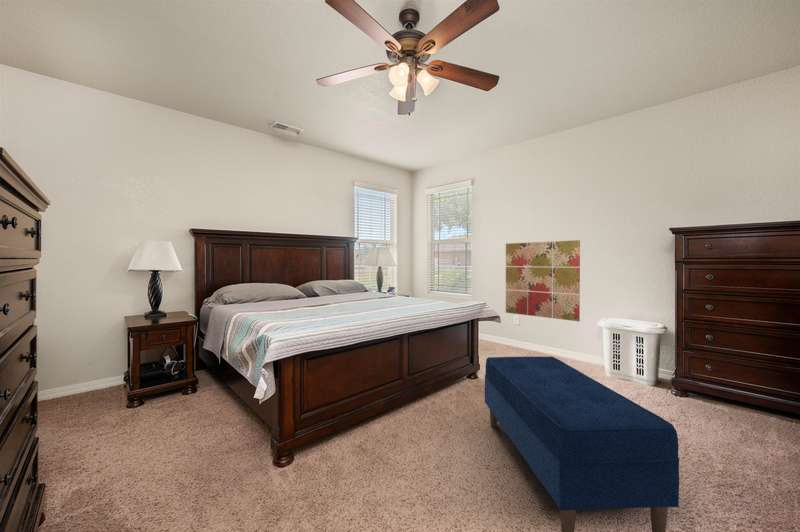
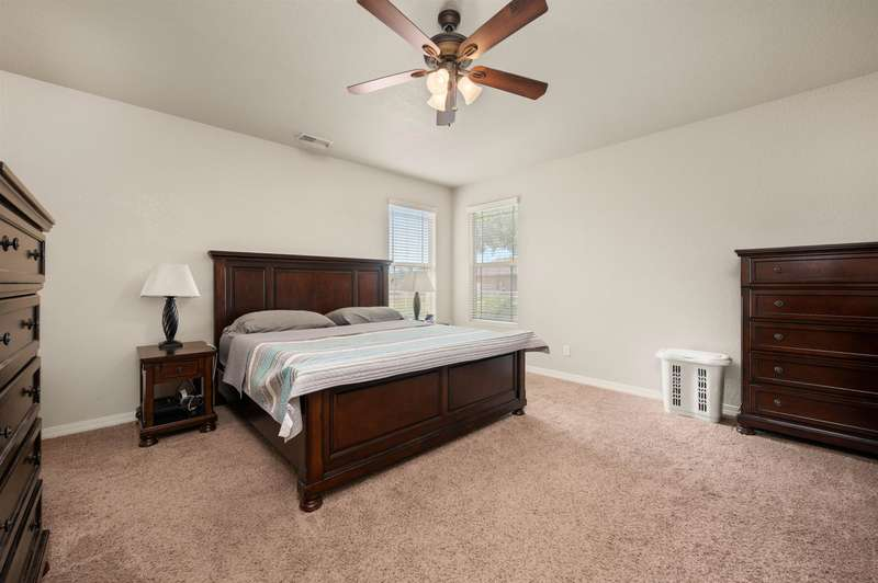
- wall art [505,239,581,322]
- bench [484,356,680,532]
